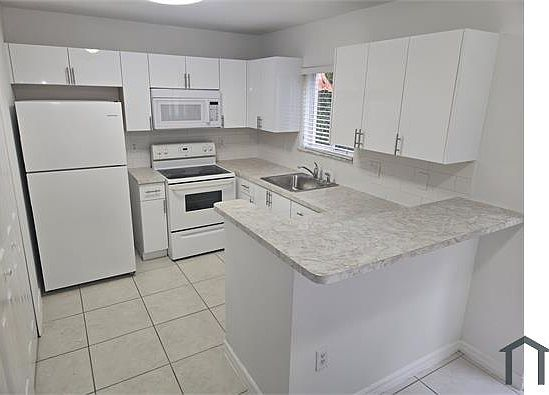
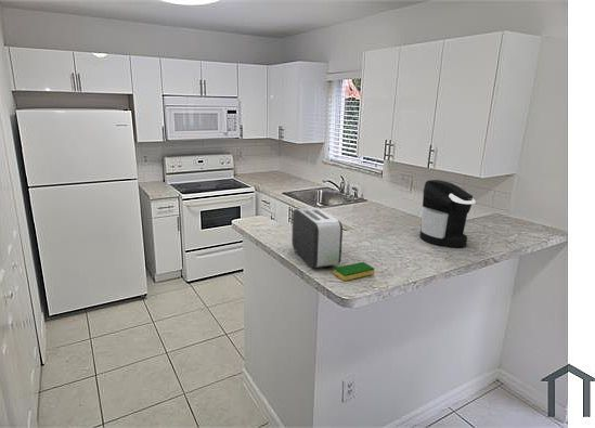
+ toaster [290,207,344,269]
+ dish sponge [333,261,375,282]
+ coffee maker [418,179,477,248]
